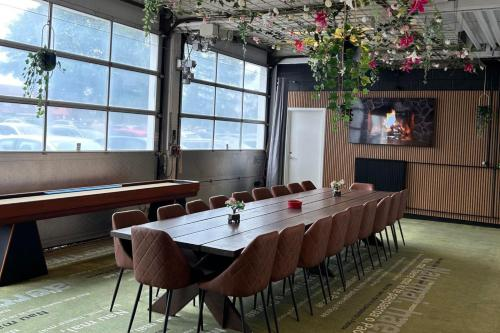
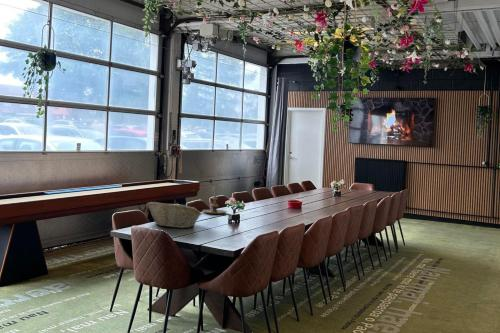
+ fruit basket [146,201,203,229]
+ candle holder [201,185,228,215]
